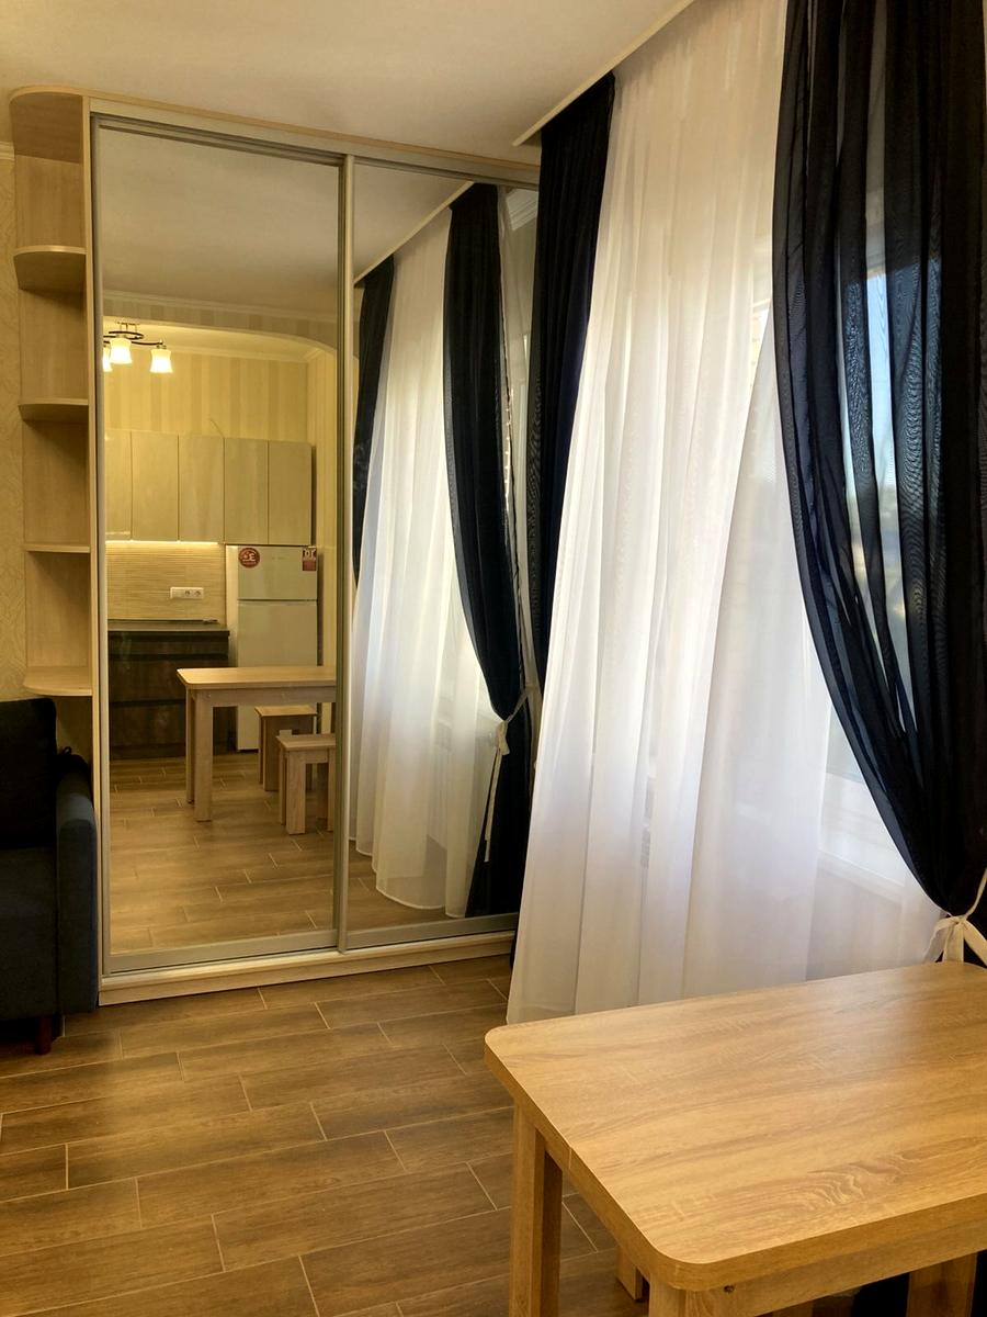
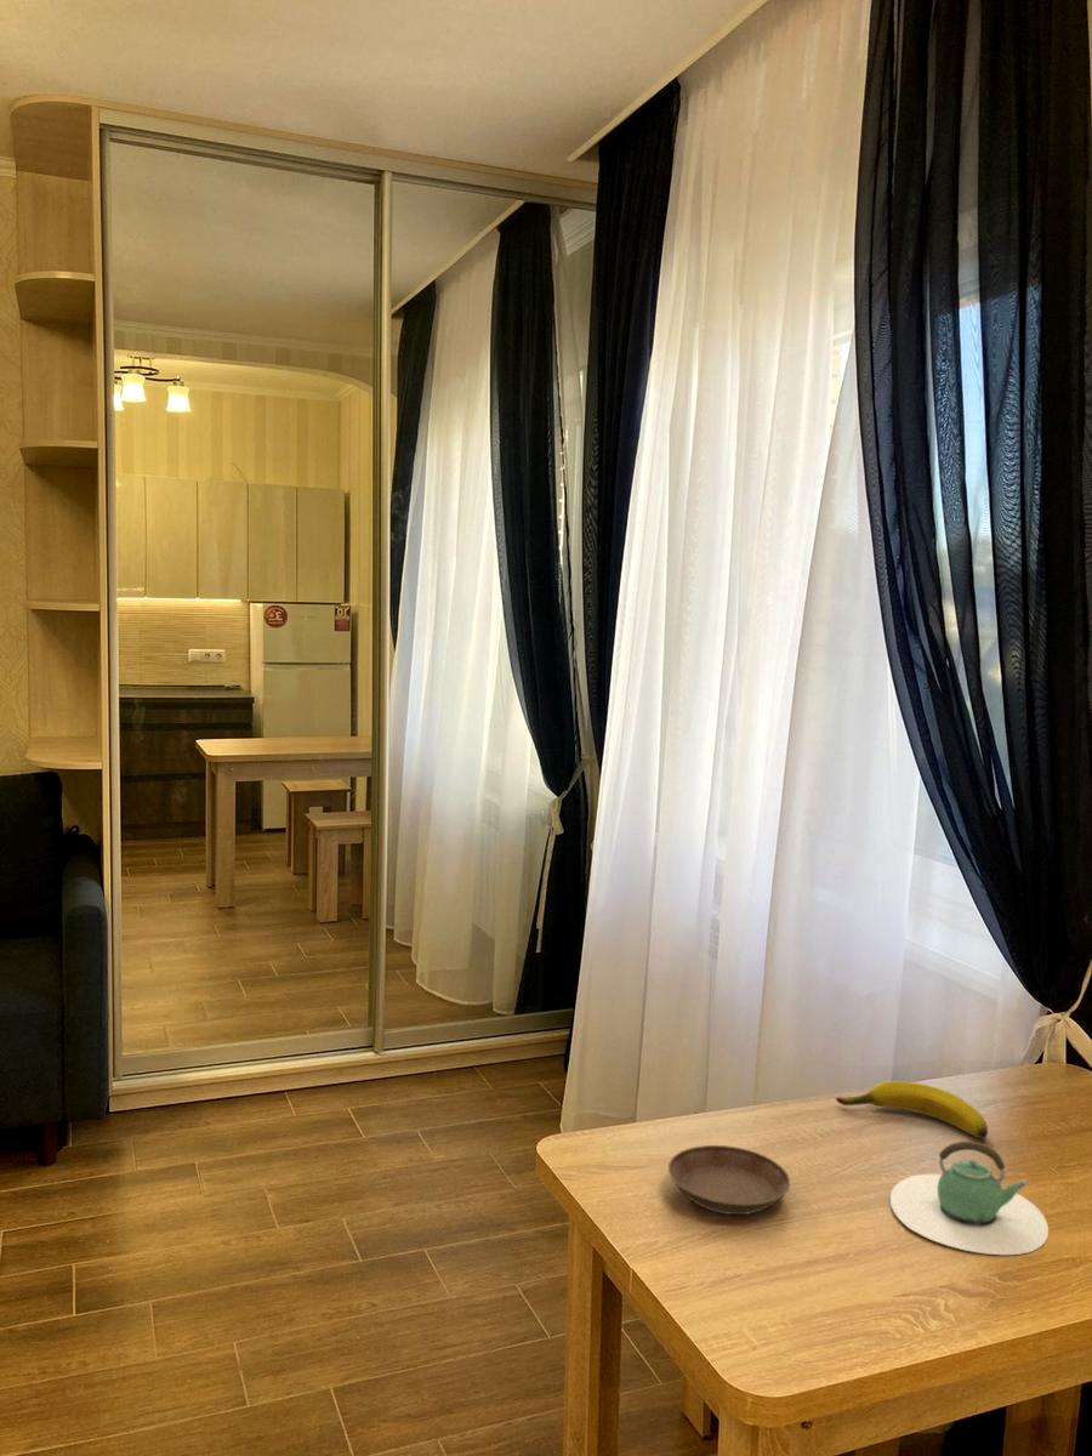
+ banana [835,1080,989,1139]
+ saucer [667,1144,791,1216]
+ teapot [889,1141,1050,1256]
